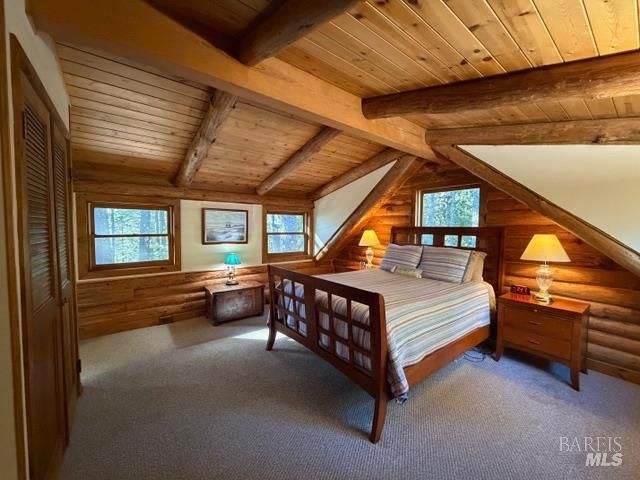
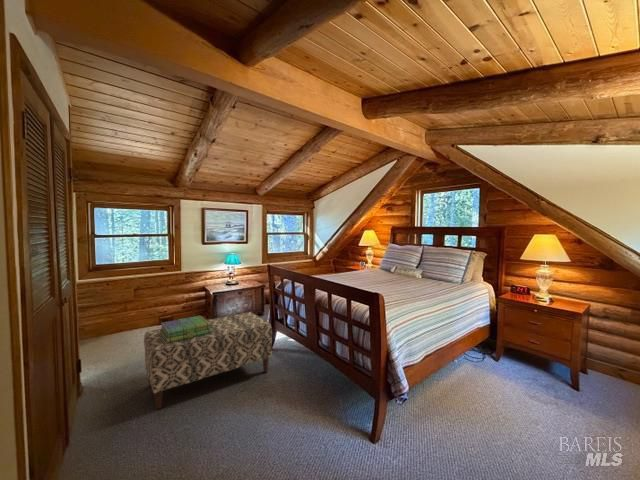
+ stack of books [159,315,212,344]
+ bench [143,311,273,410]
